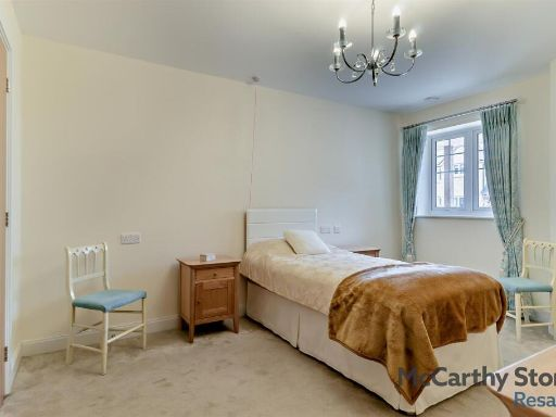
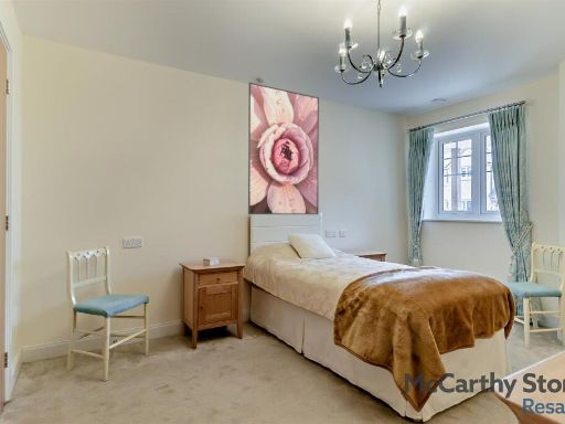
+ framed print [247,82,320,215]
